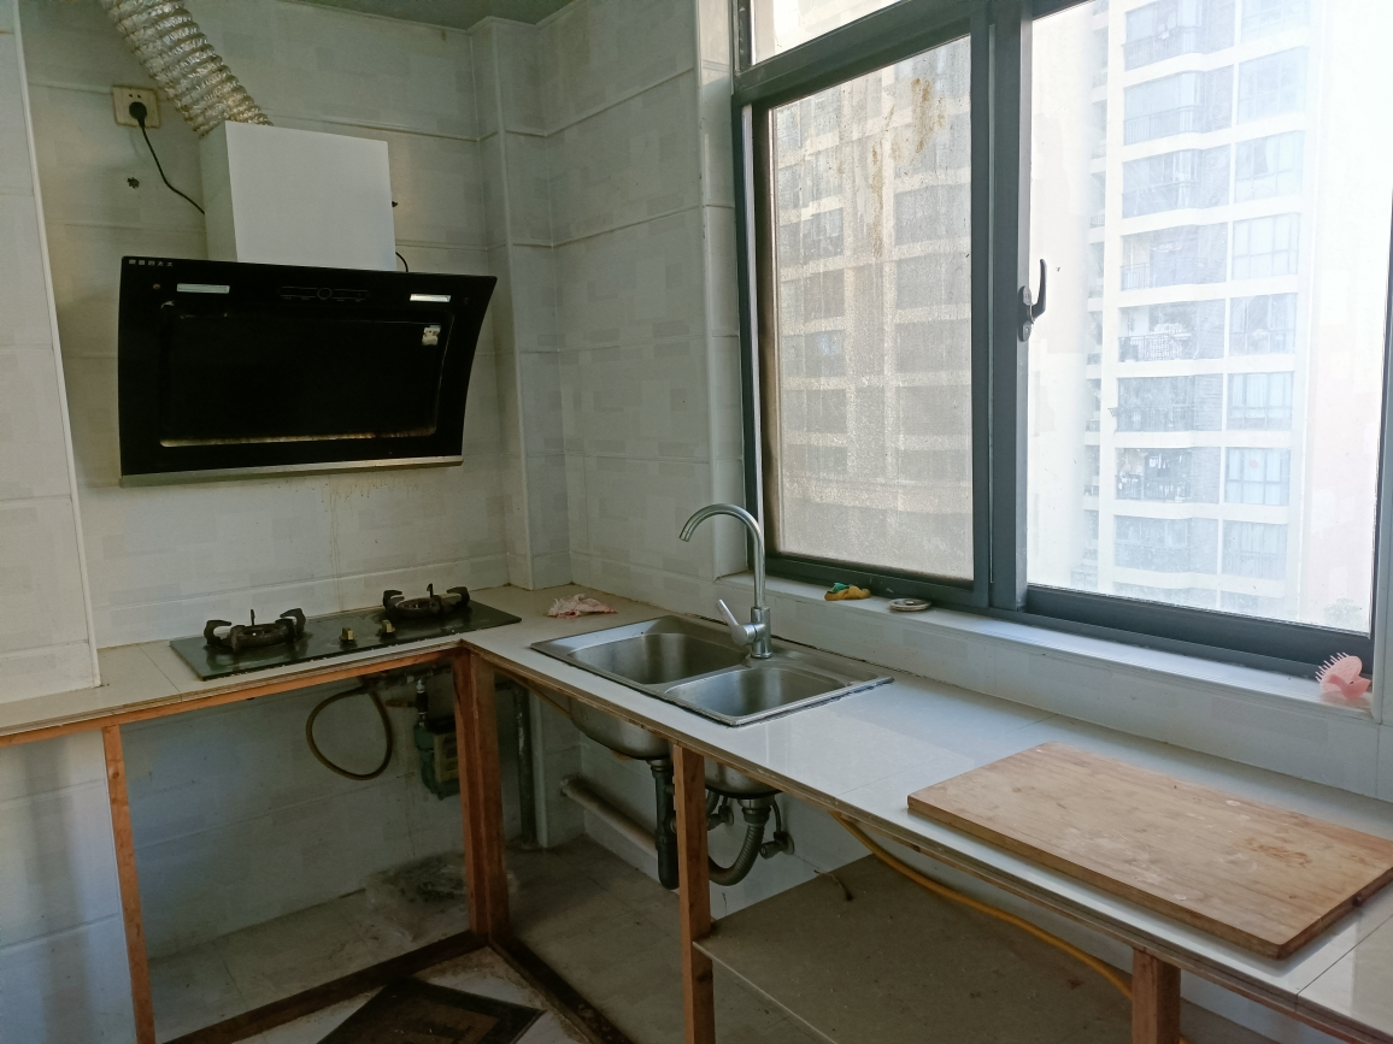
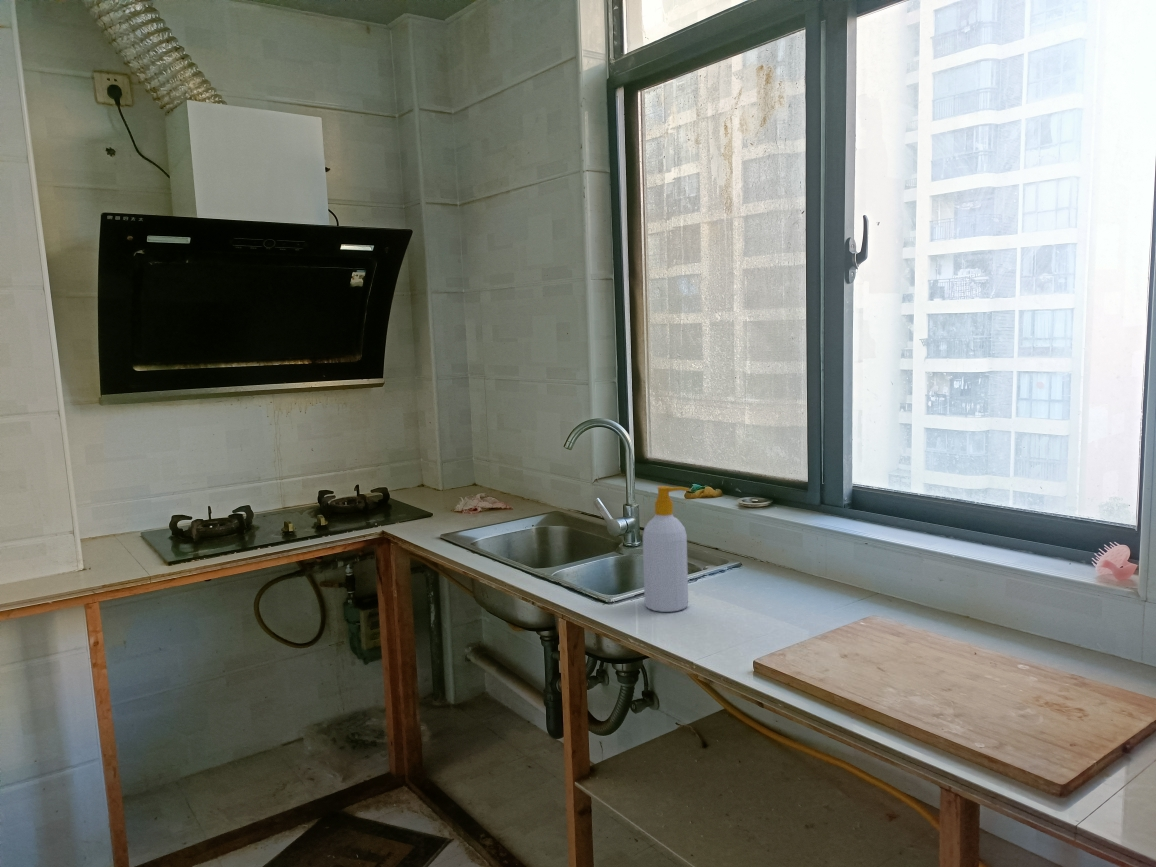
+ soap bottle [642,485,690,613]
